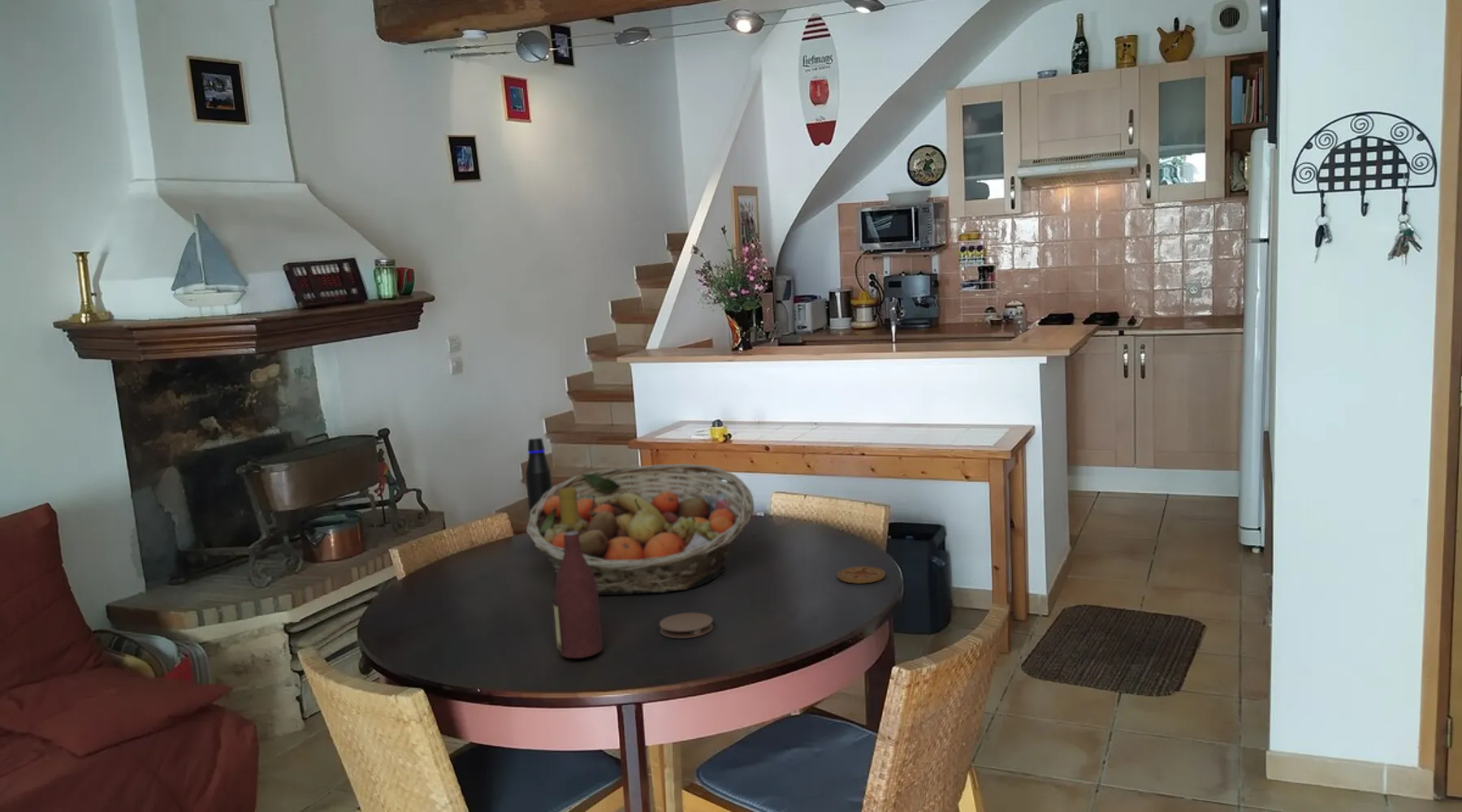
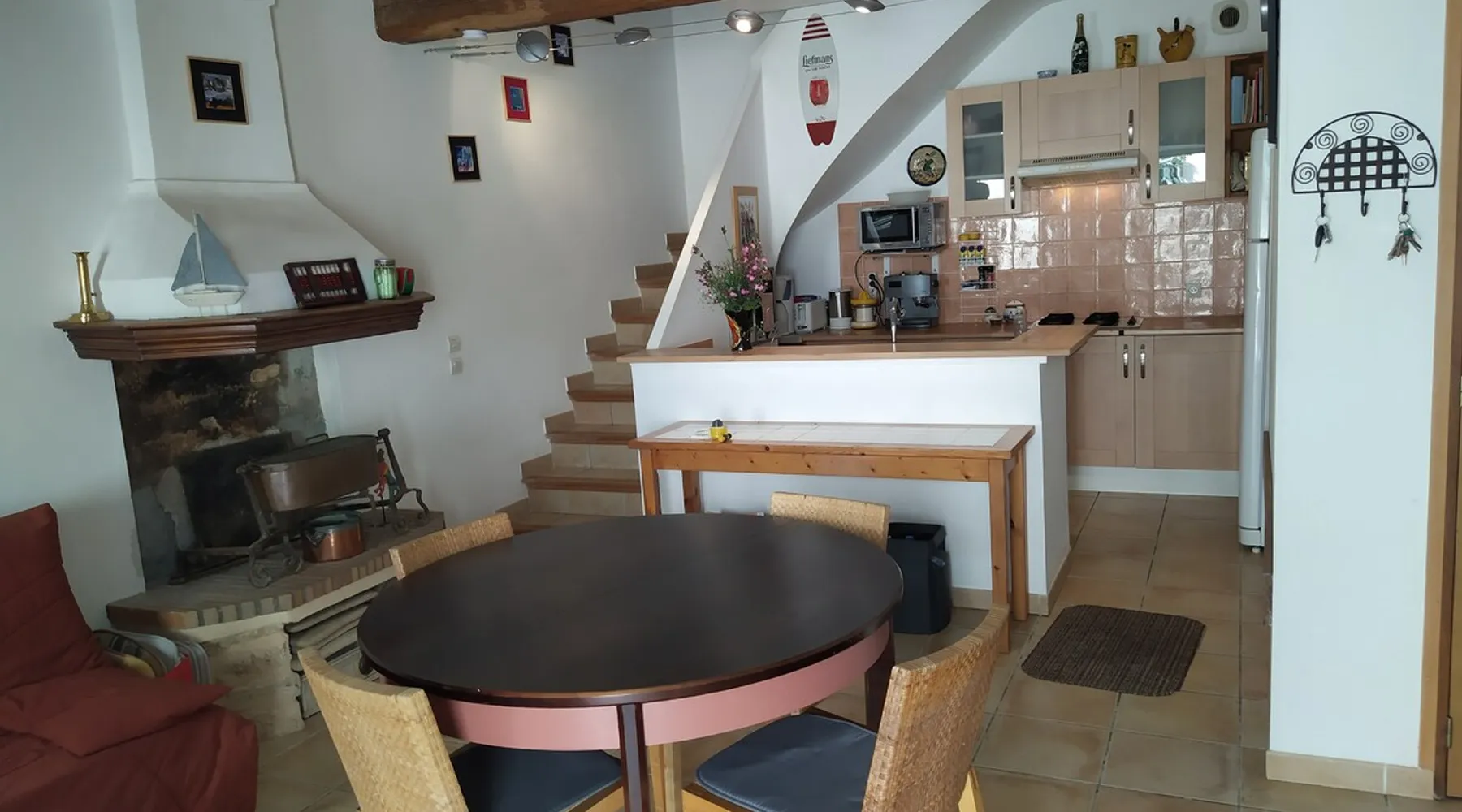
- coaster [659,612,714,639]
- coaster [837,566,886,585]
- water bottle [525,437,553,520]
- wine bottle [552,488,605,659]
- fruit basket [526,463,755,595]
